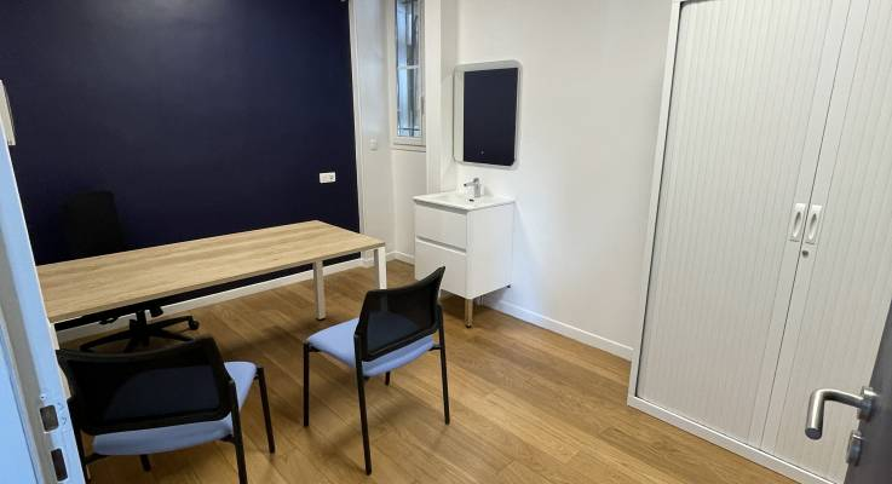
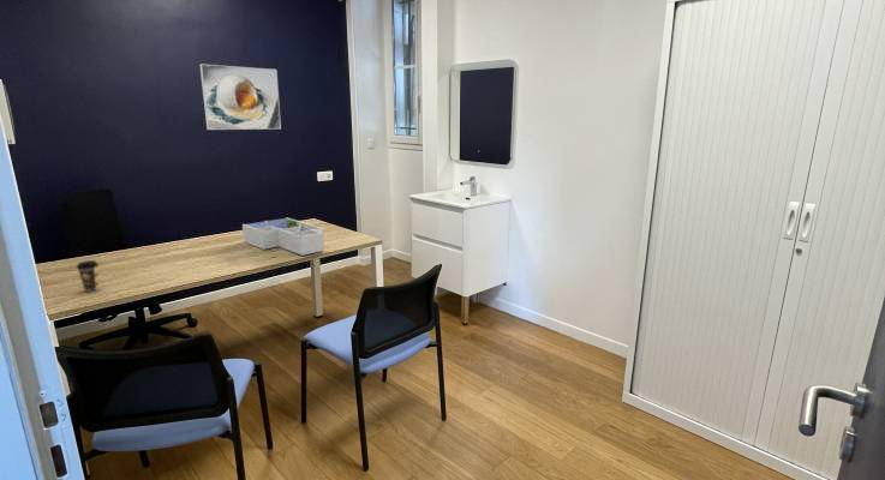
+ coffee cup [76,259,100,293]
+ desk organizer [241,217,325,257]
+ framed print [198,62,282,131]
